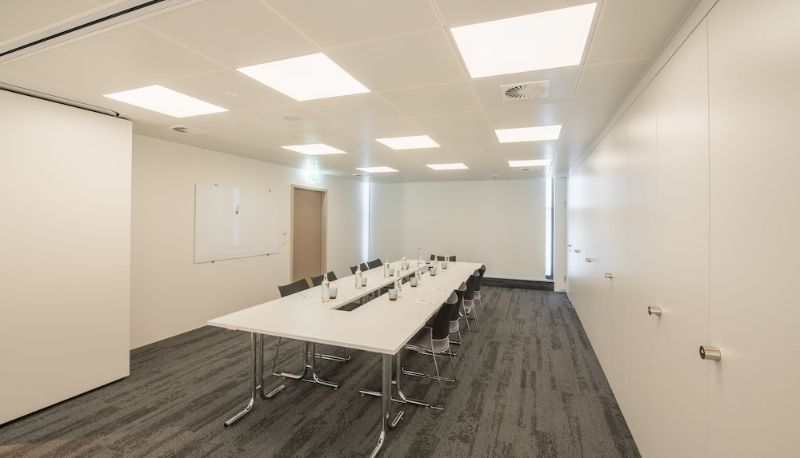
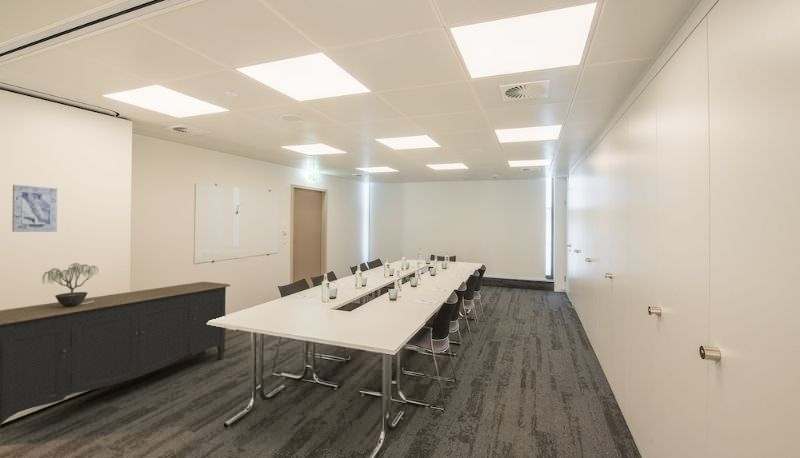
+ sideboard [0,281,231,427]
+ wall art [11,184,58,233]
+ potted plant [41,262,99,307]
